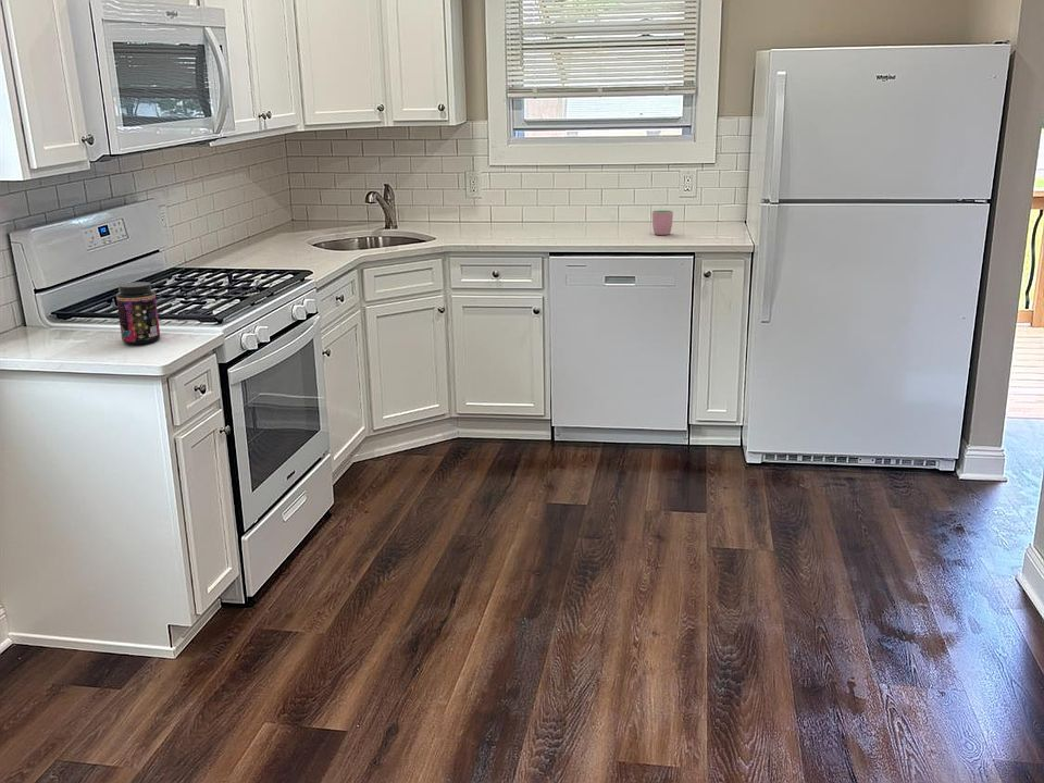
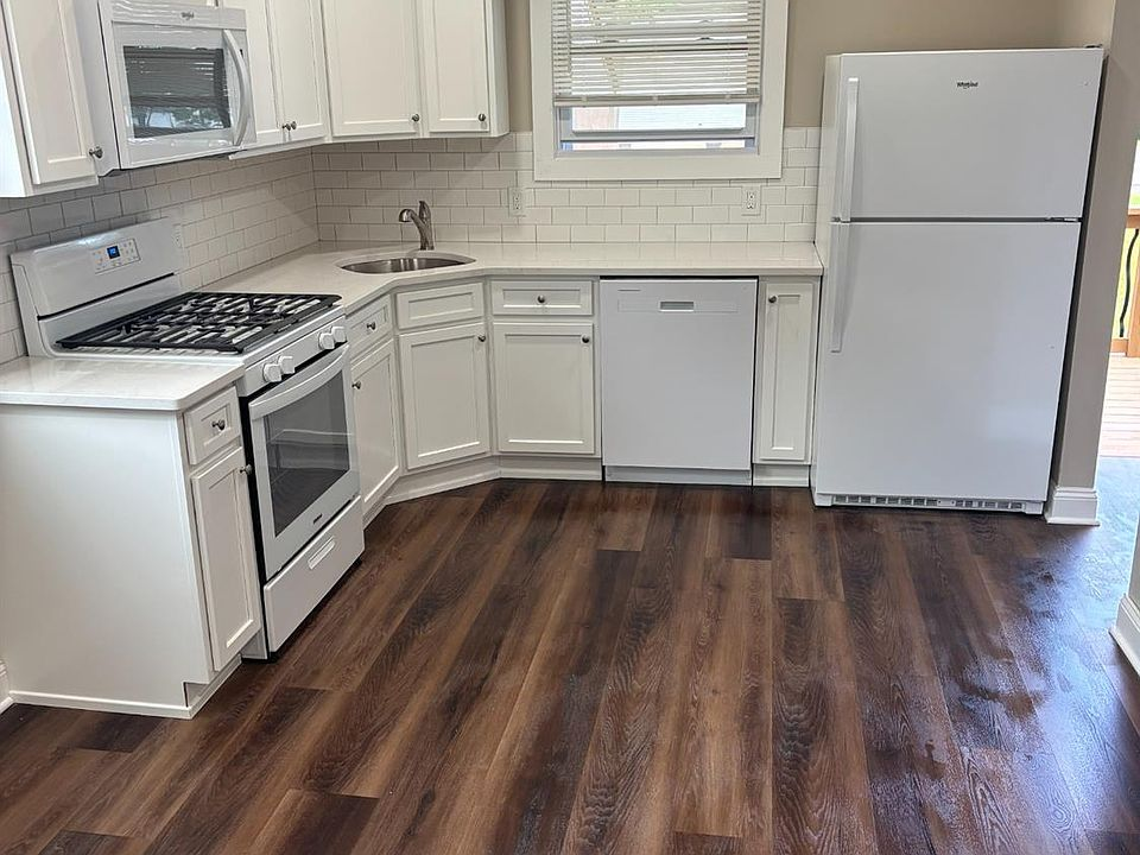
- cup [651,209,674,236]
- jar [115,281,161,346]
